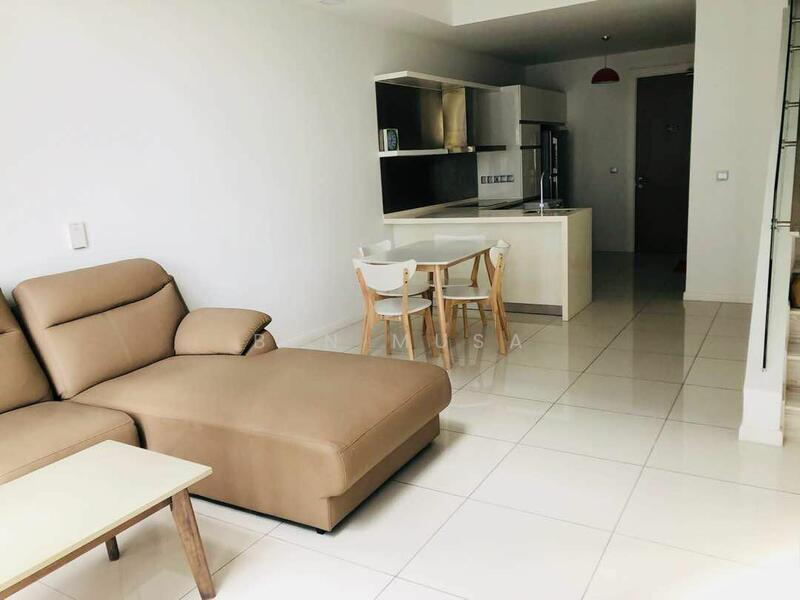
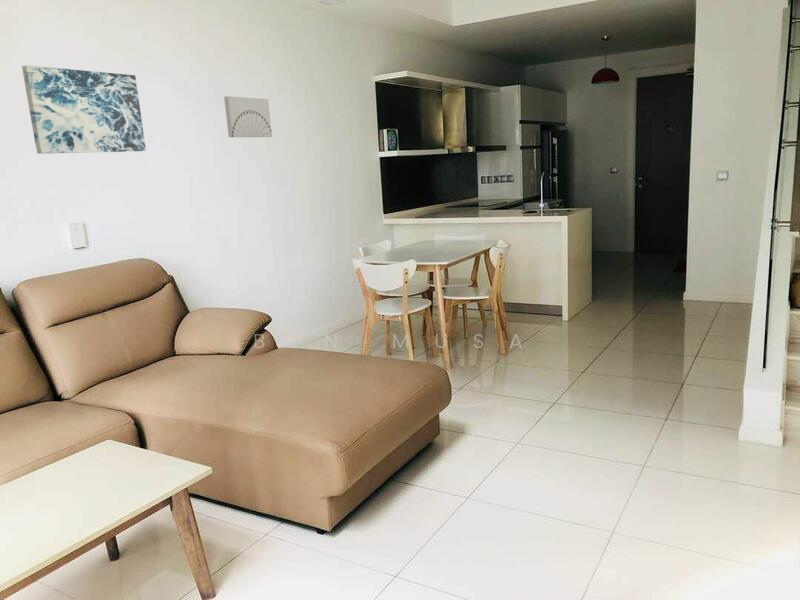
+ wall art [223,95,273,138]
+ wall art [21,64,147,155]
